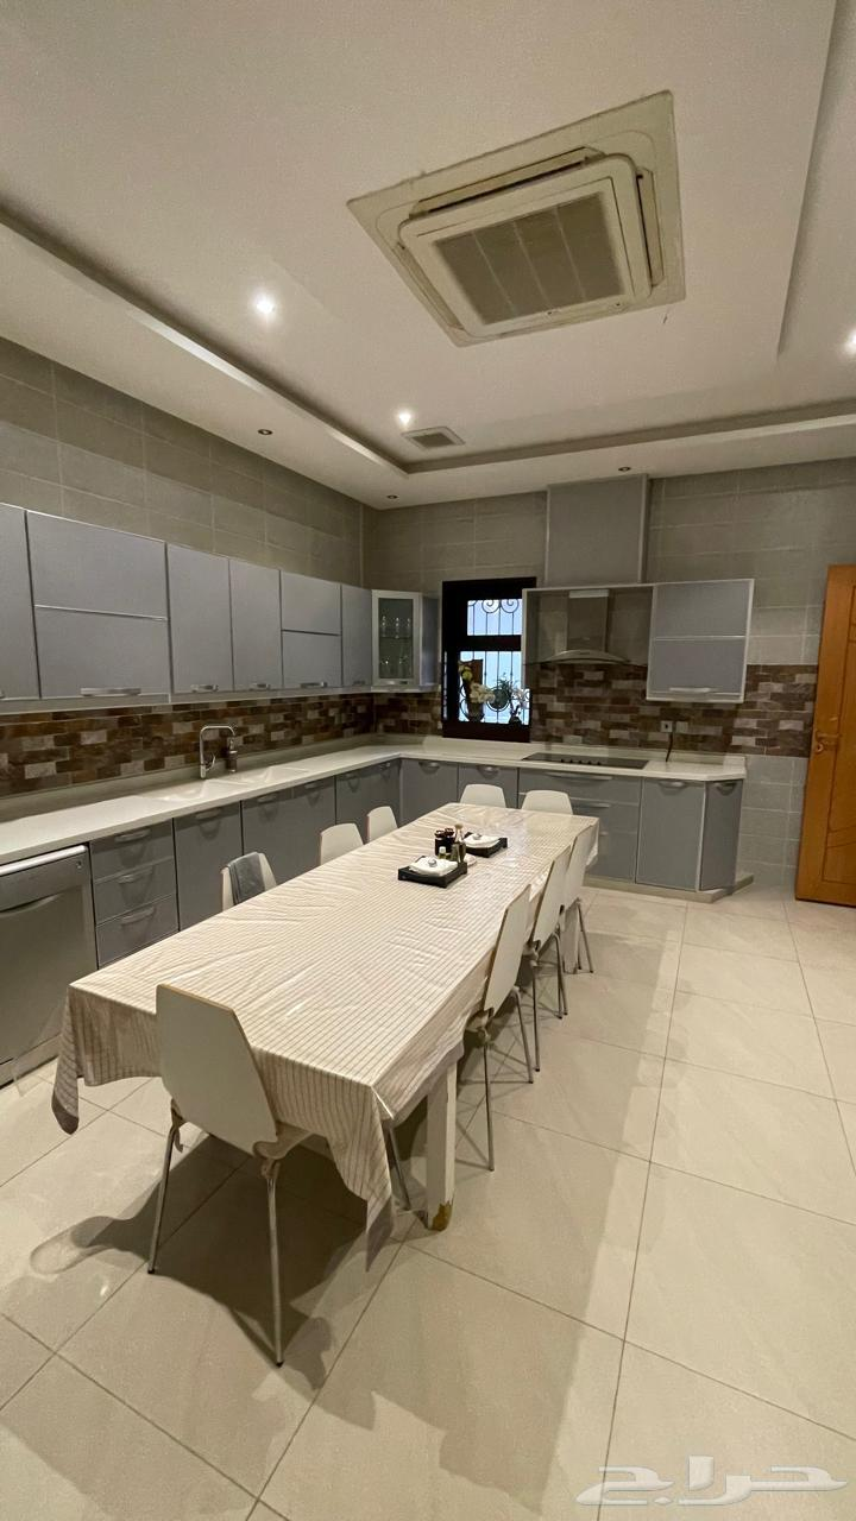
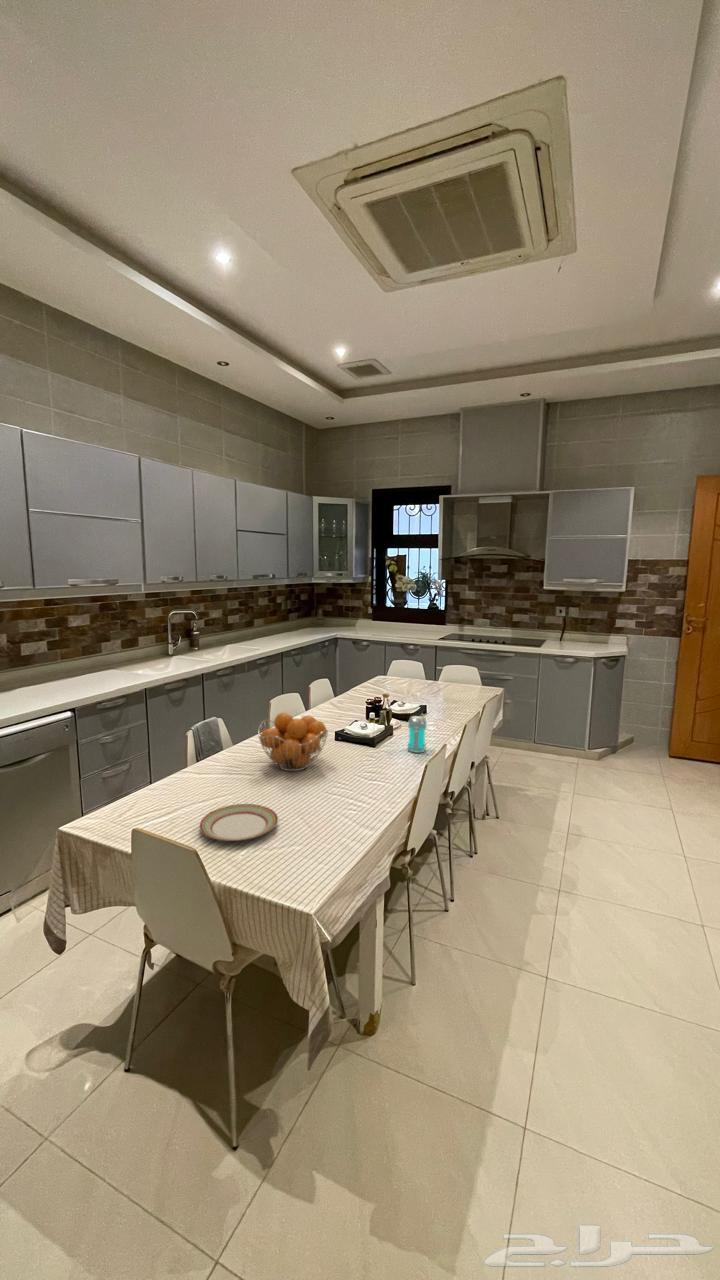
+ jar [406,715,428,754]
+ plate [199,803,279,842]
+ fruit basket [257,712,329,772]
